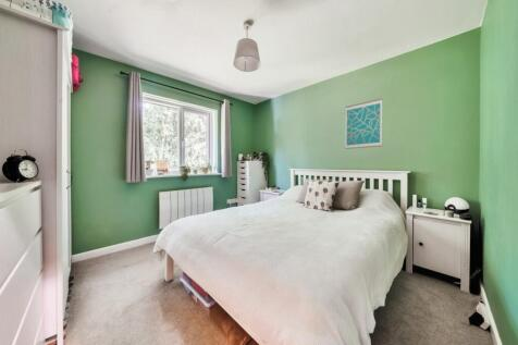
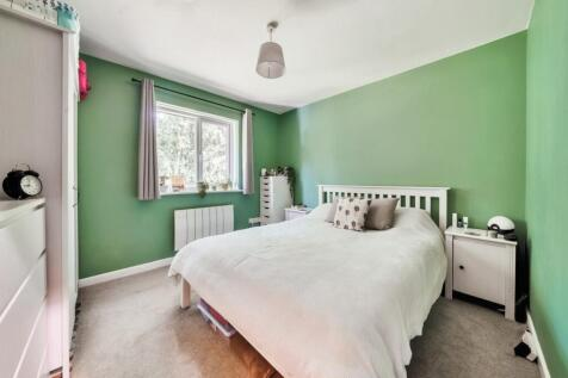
- wall art [344,98,383,150]
